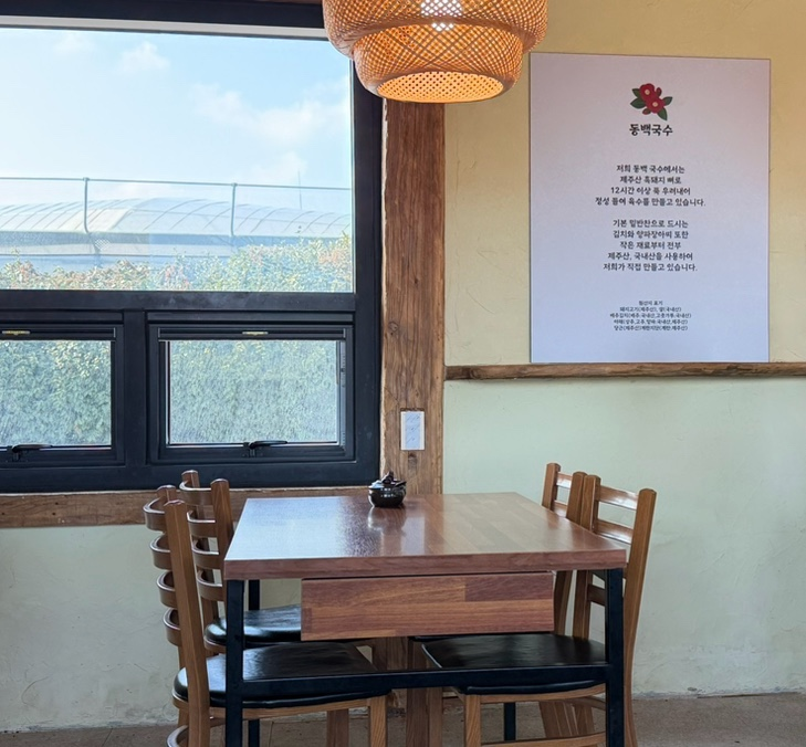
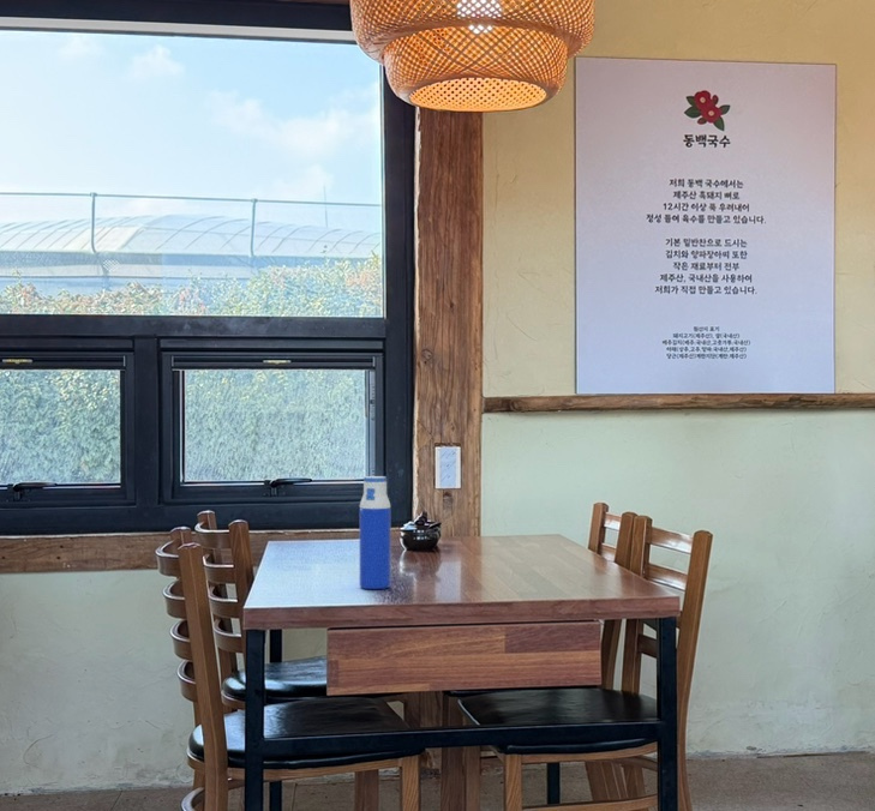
+ water bottle [359,475,391,590]
